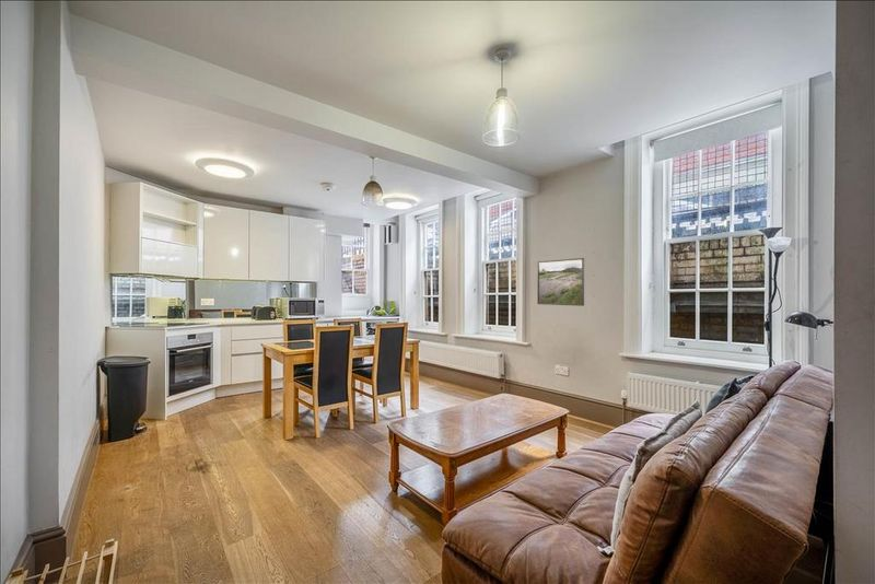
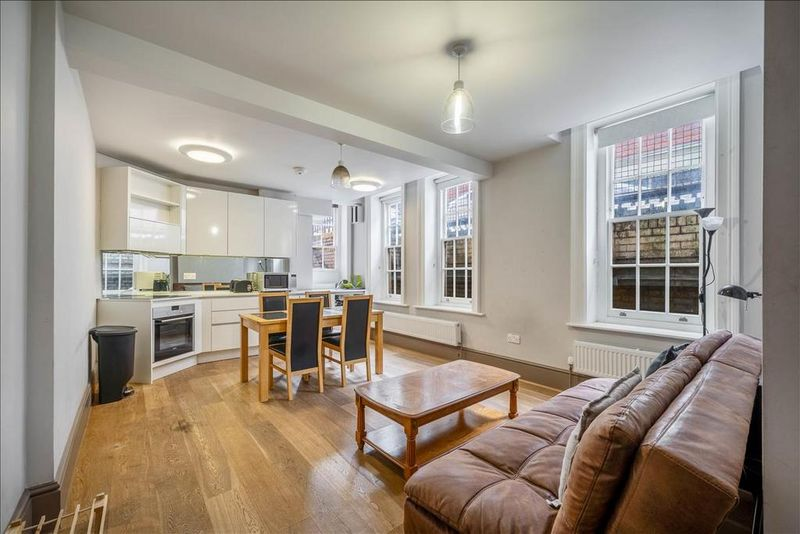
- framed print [536,257,585,307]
